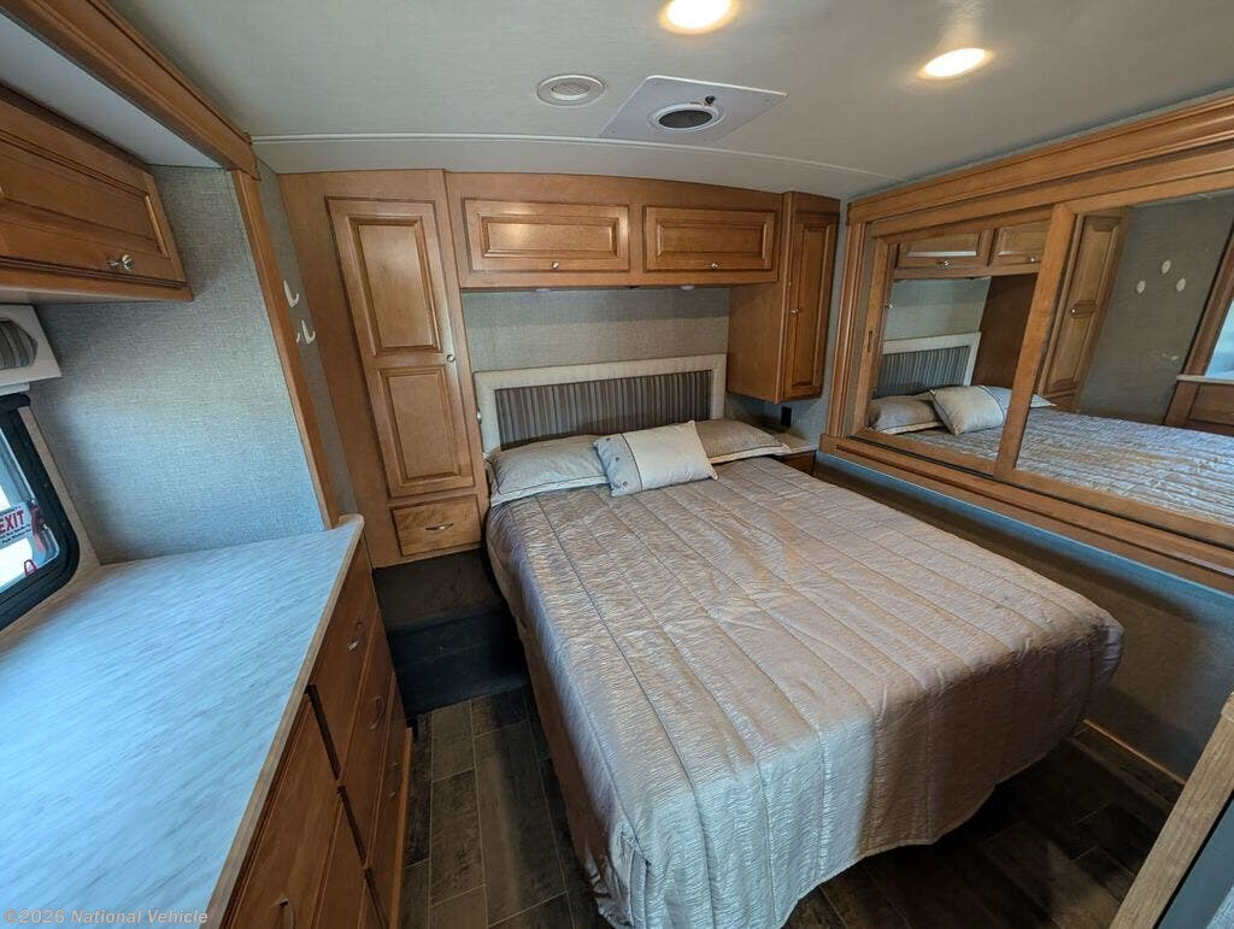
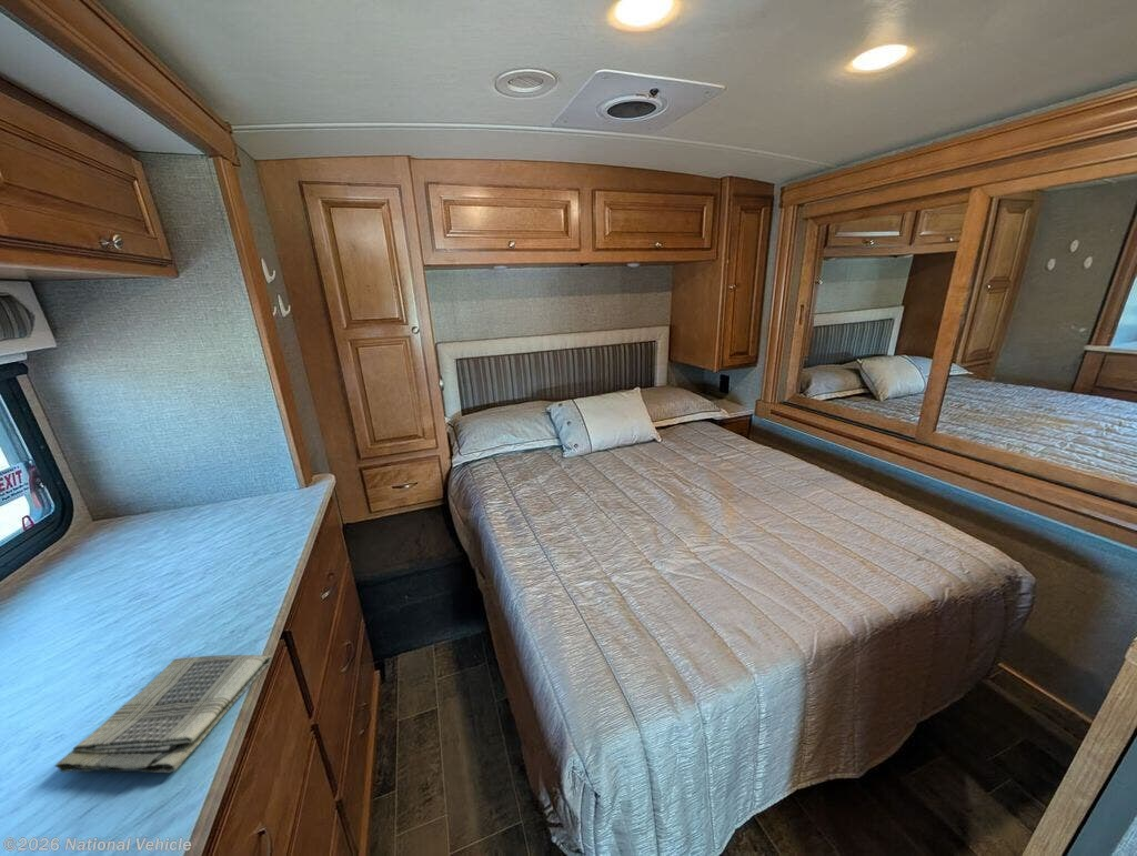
+ dish towel [53,654,273,774]
